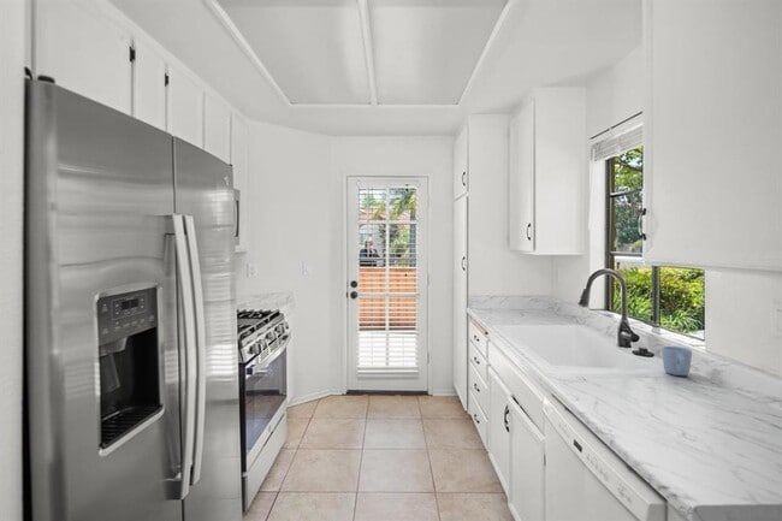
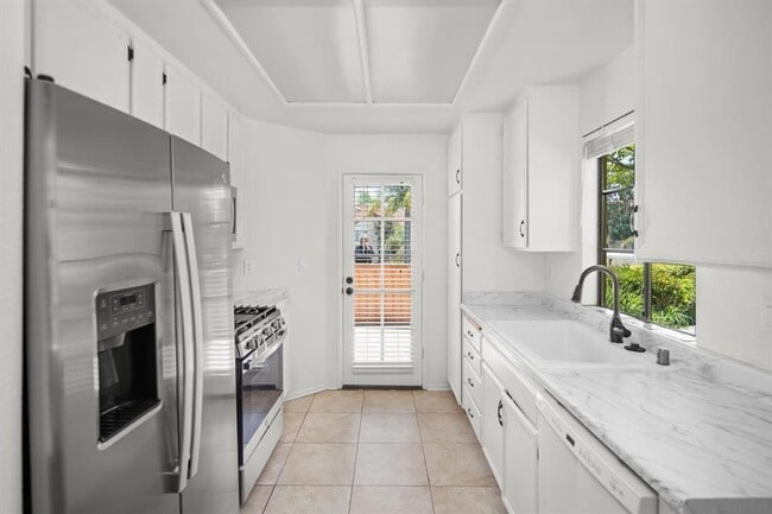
- mug [660,345,693,377]
